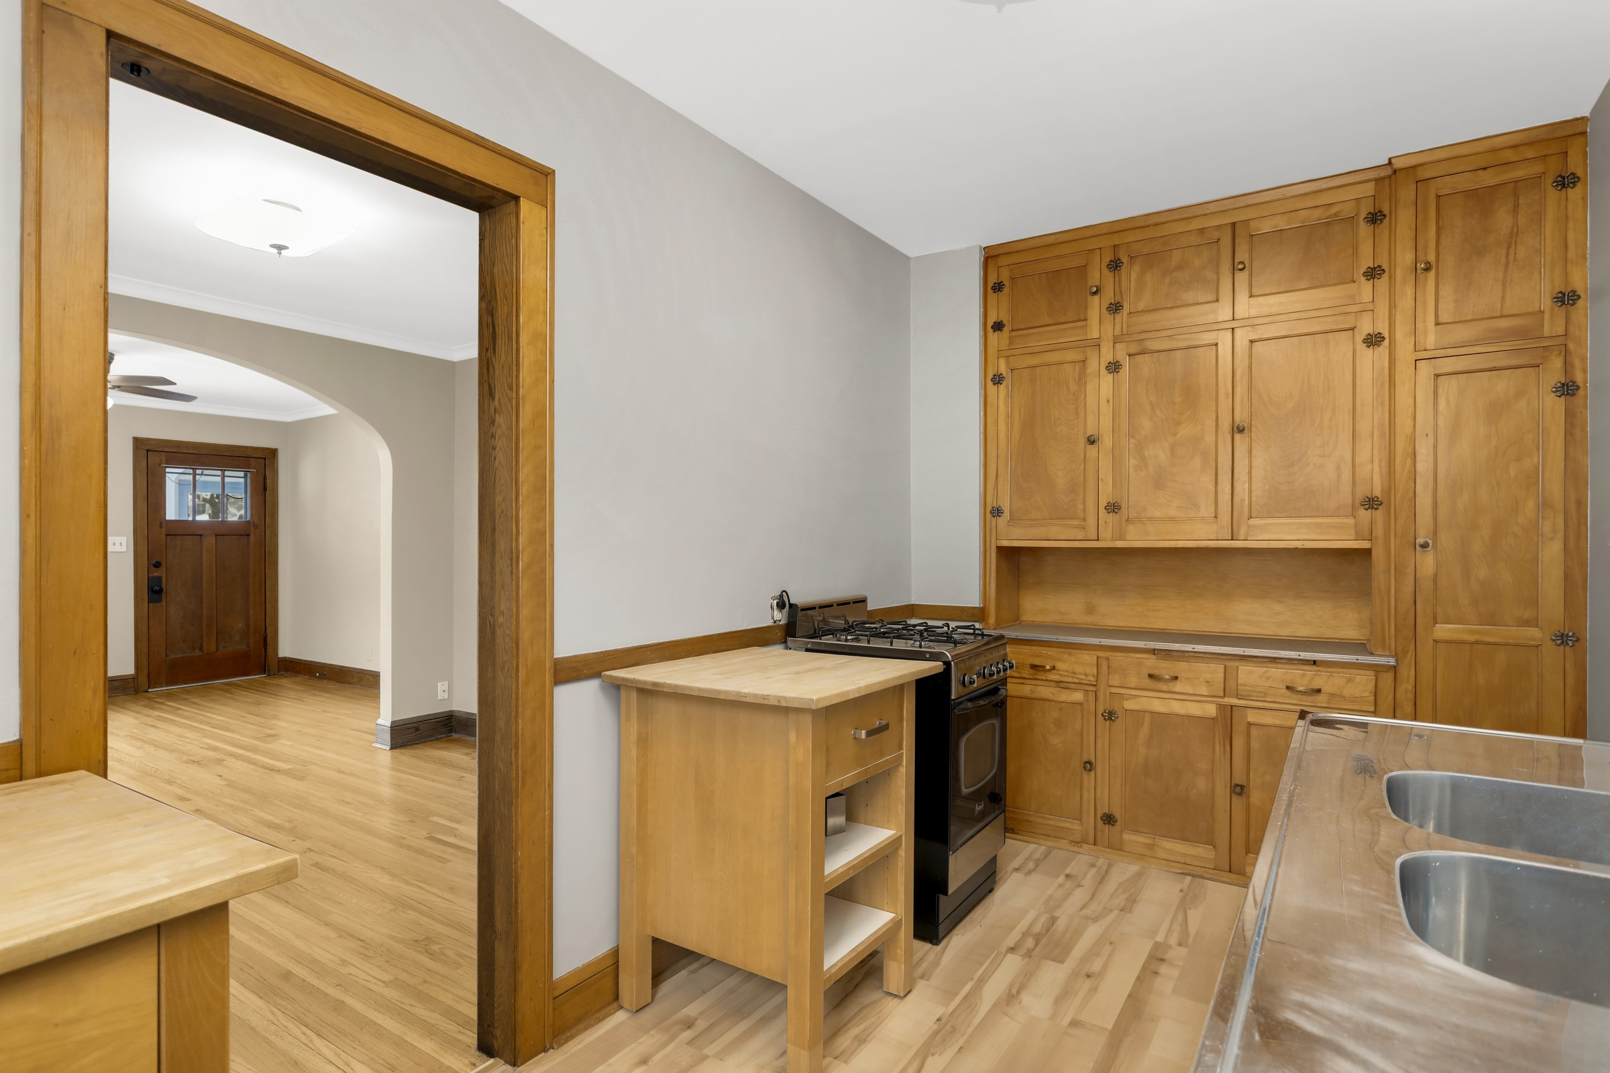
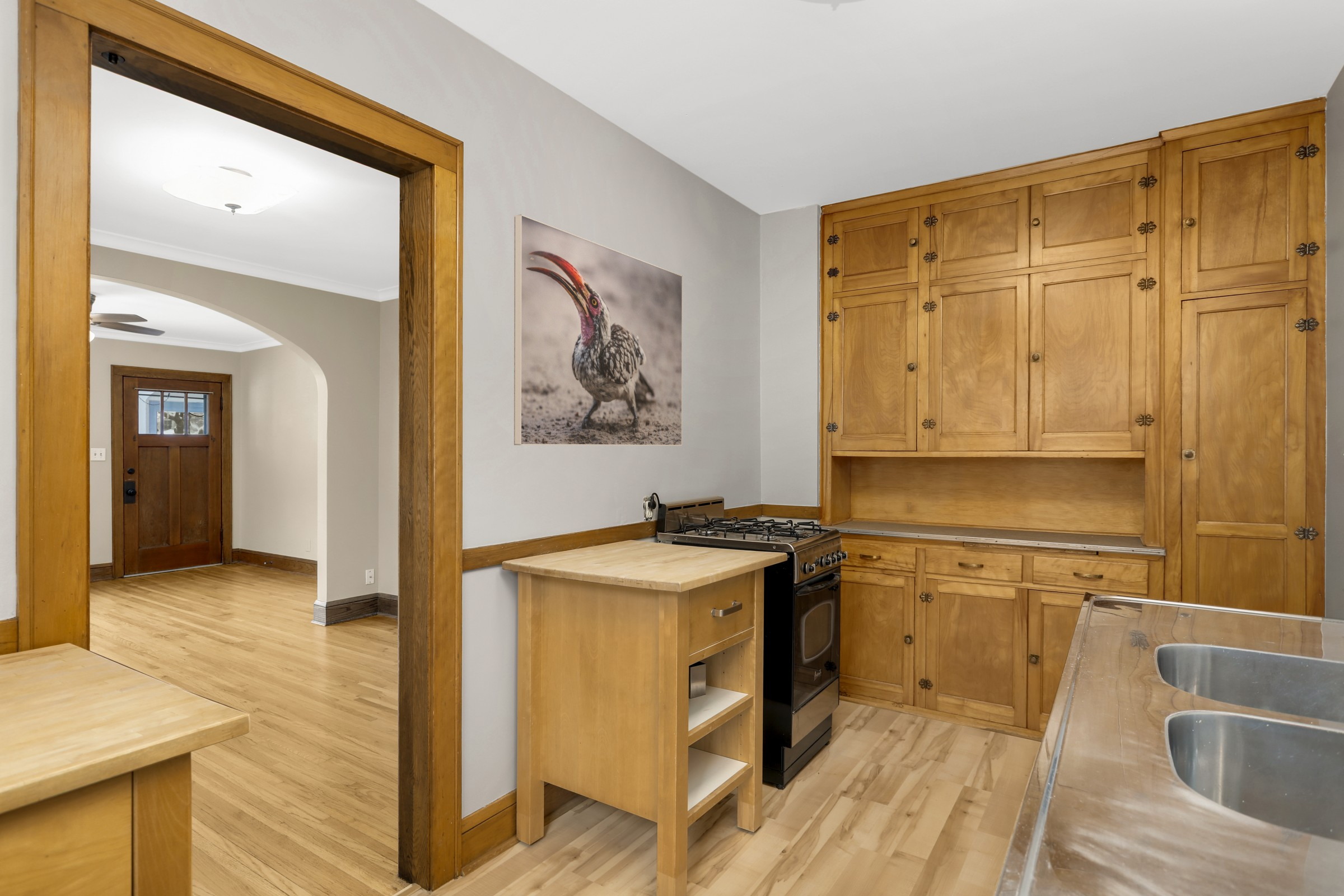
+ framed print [514,214,683,446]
